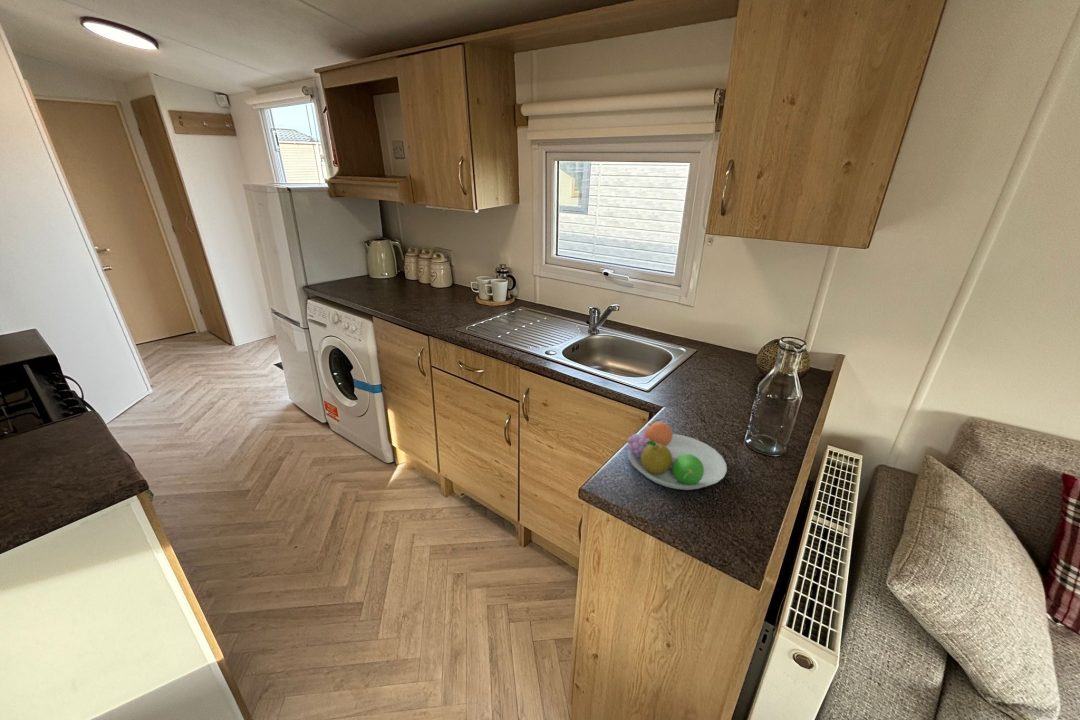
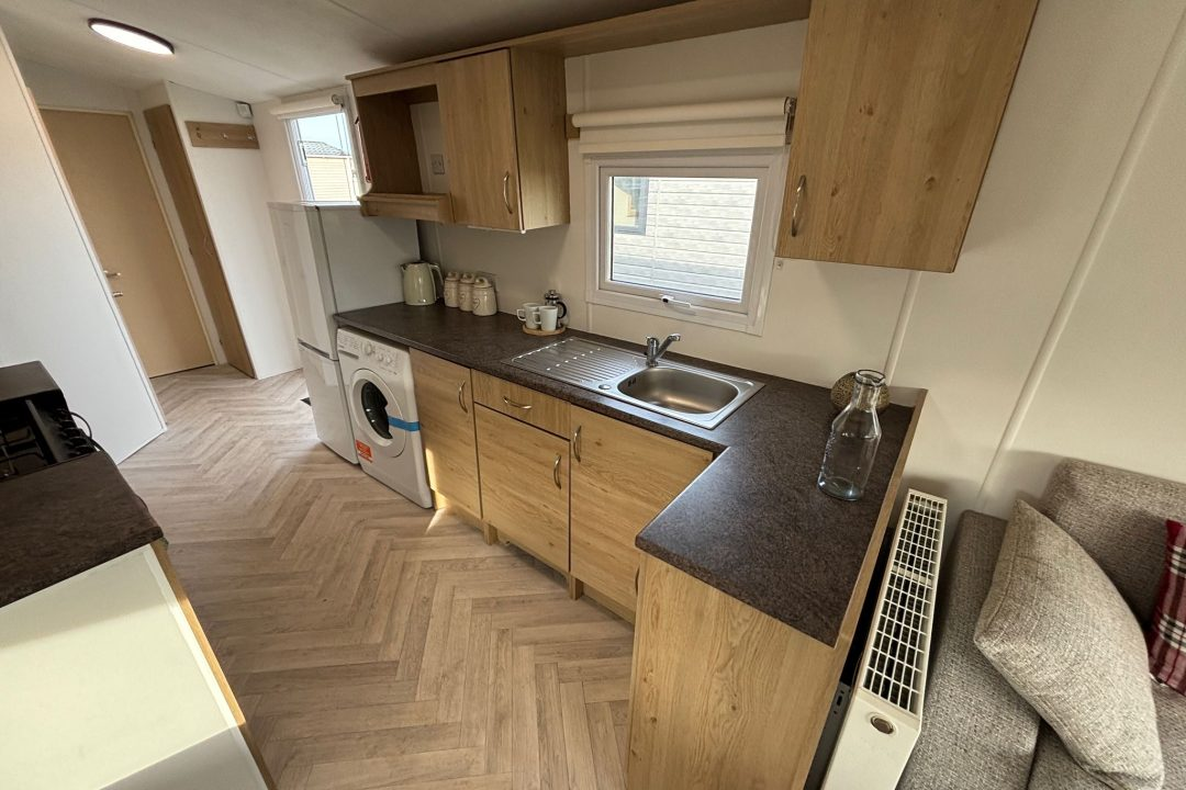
- fruit bowl [626,418,728,491]
